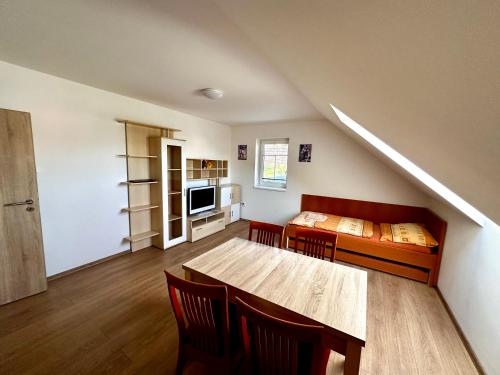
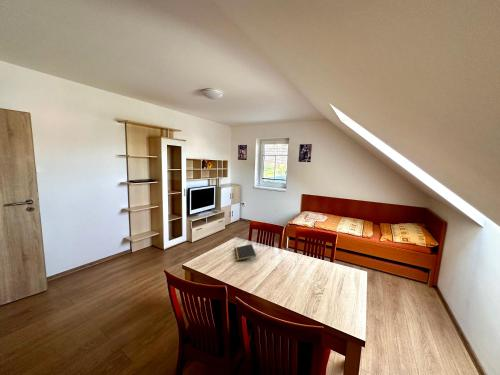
+ notepad [233,243,257,262]
